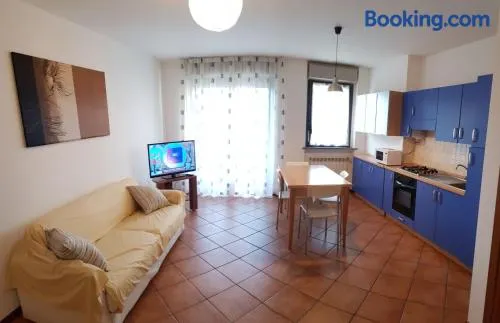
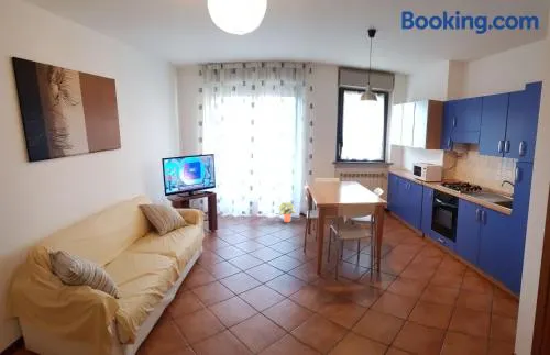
+ potted plant [277,200,299,223]
